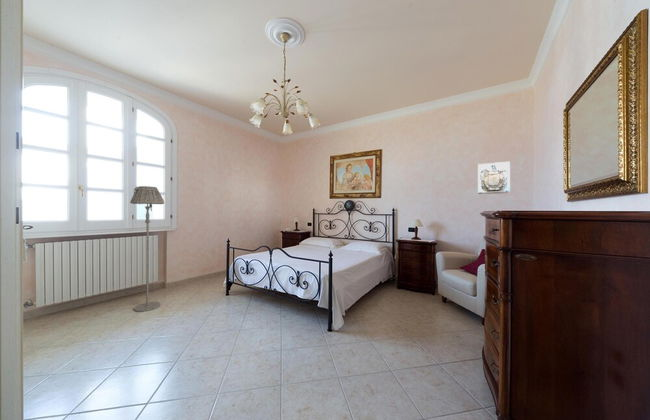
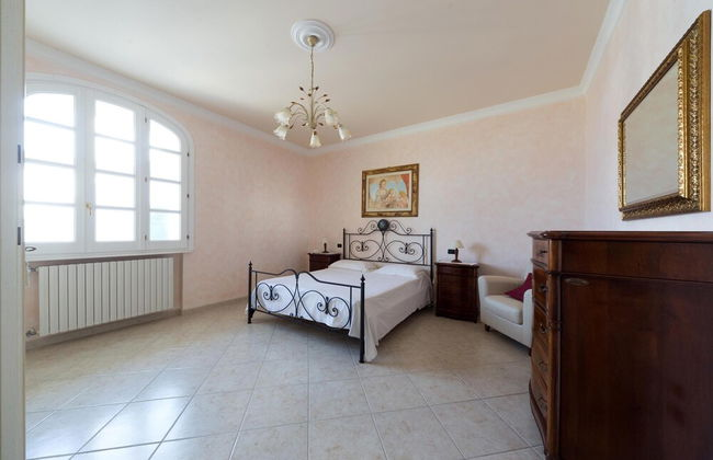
- wall sculpture [477,161,511,195]
- floor lamp [129,185,165,313]
